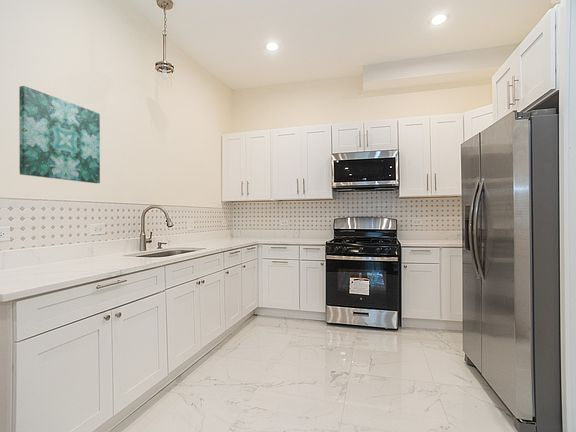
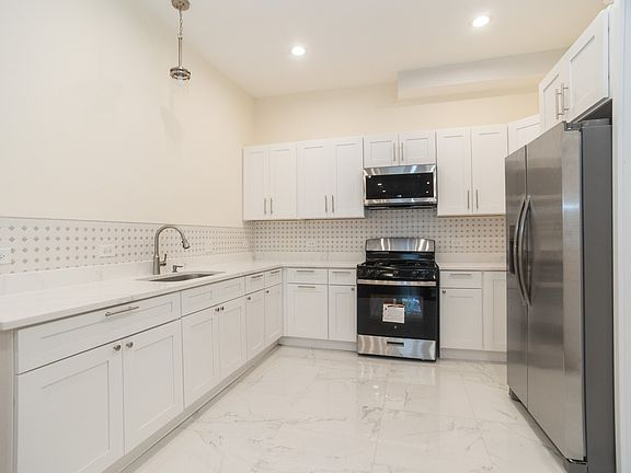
- wall art [18,85,101,184]
